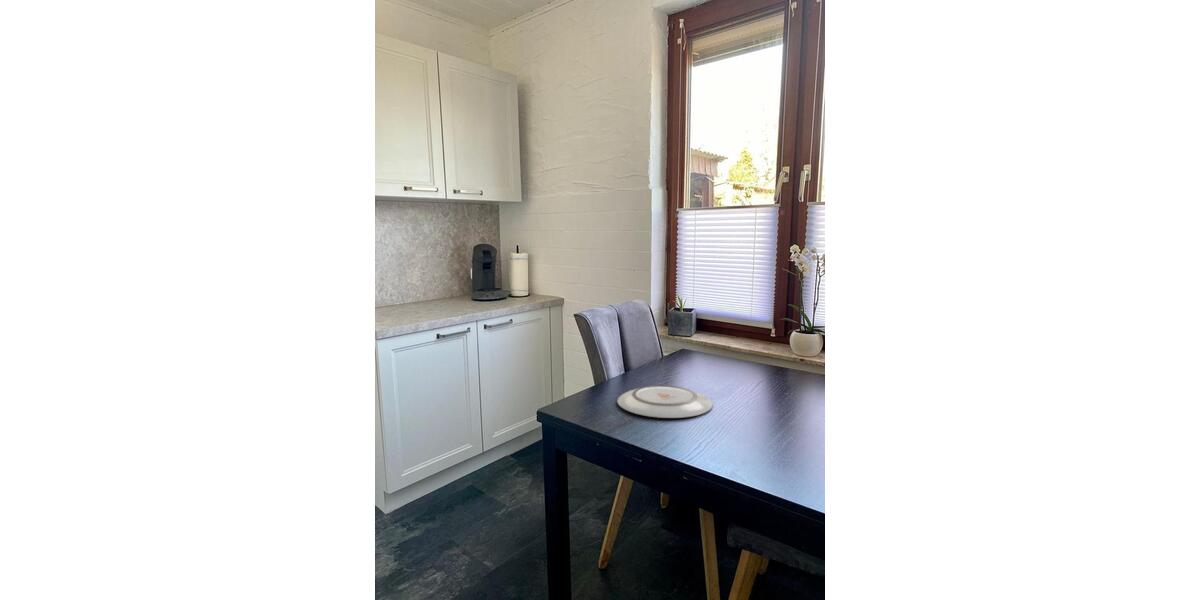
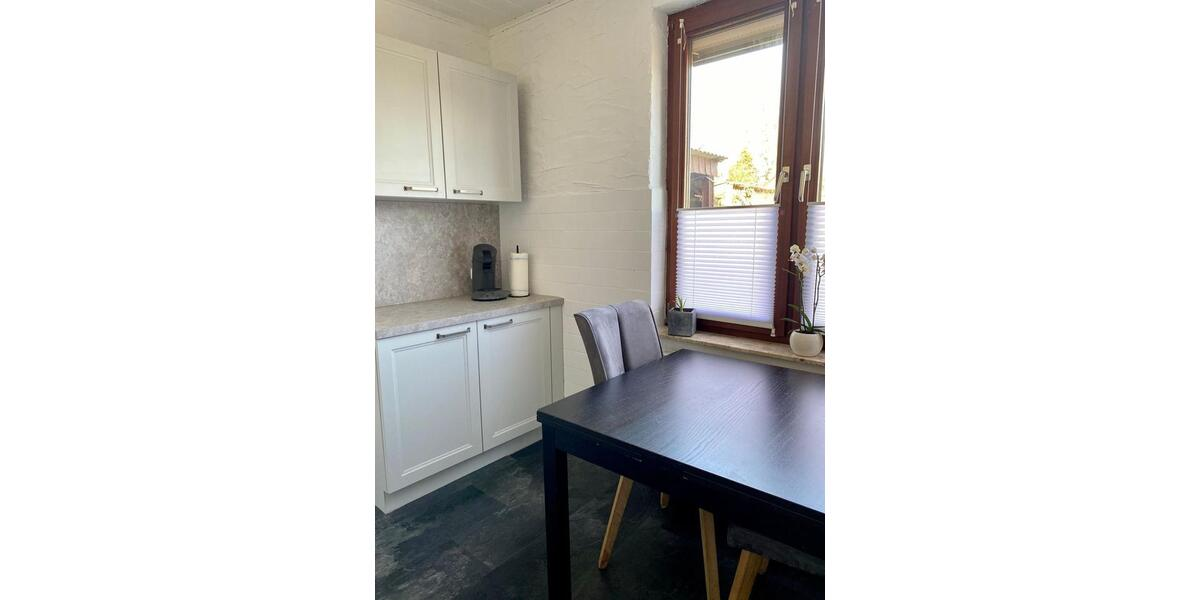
- plate [616,385,714,419]
